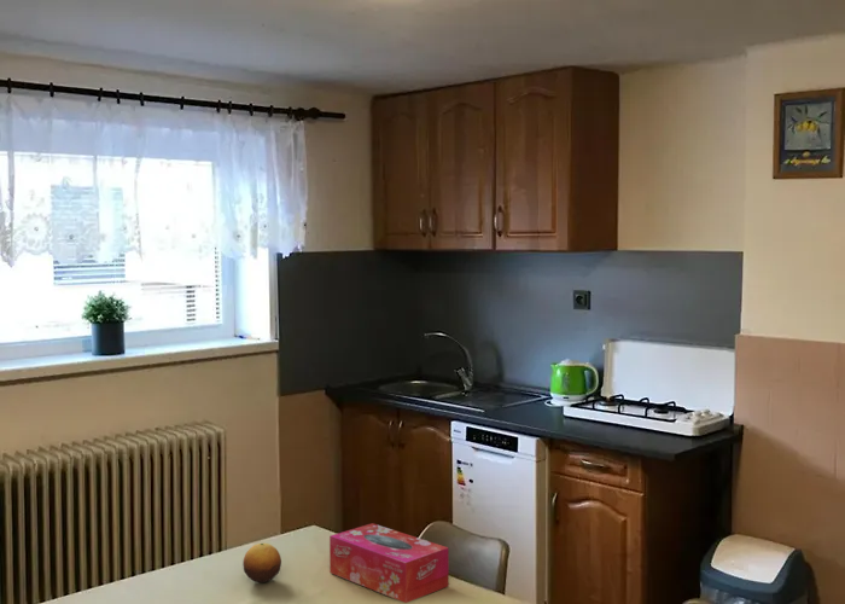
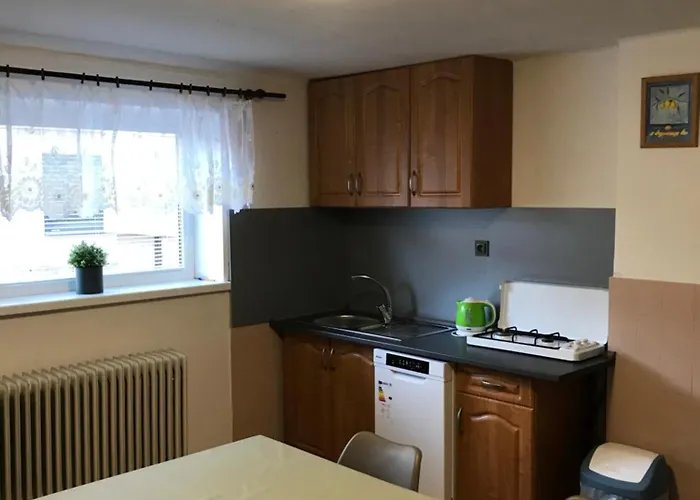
- fruit [241,542,282,583]
- tissue box [328,522,450,604]
